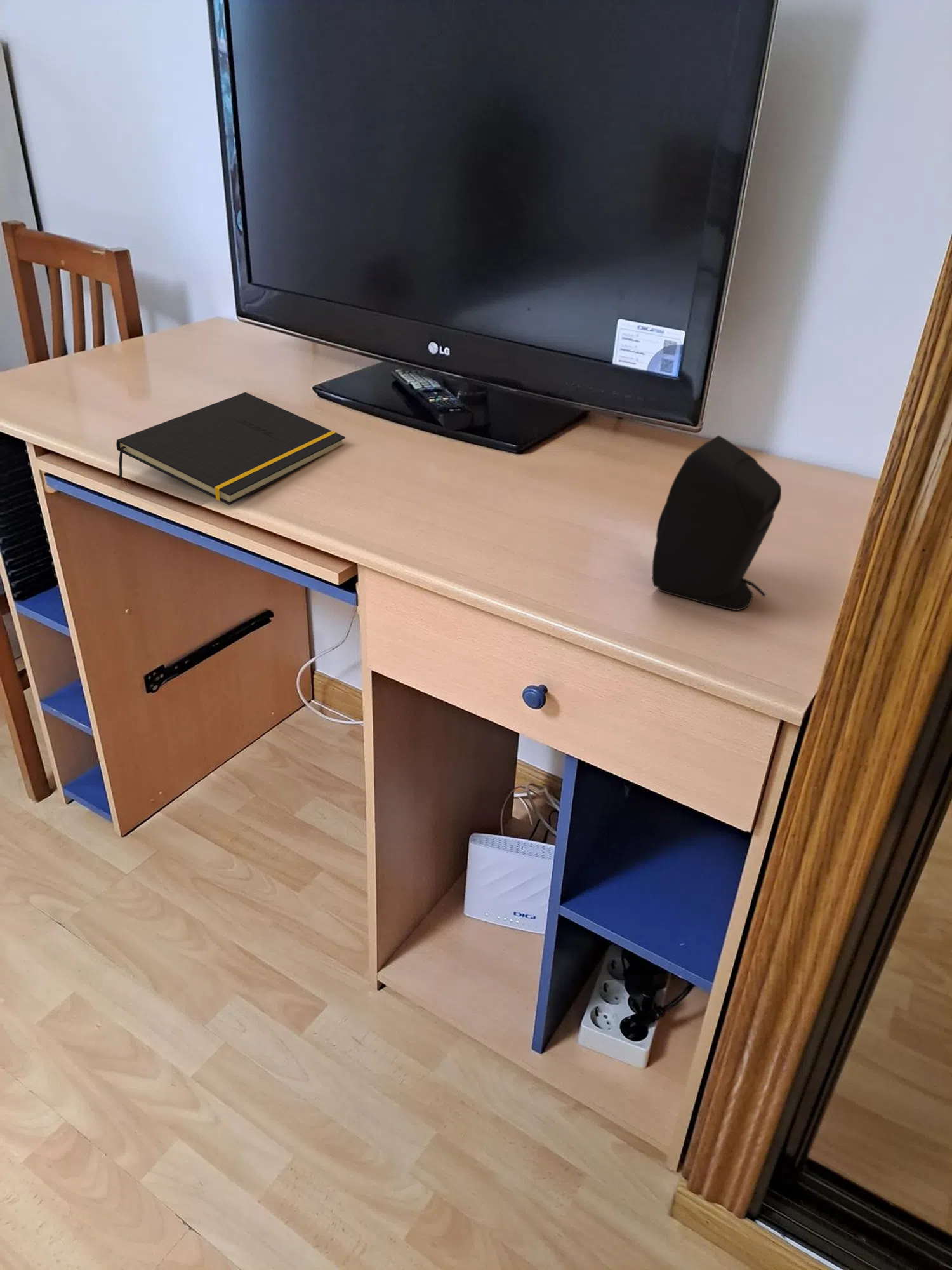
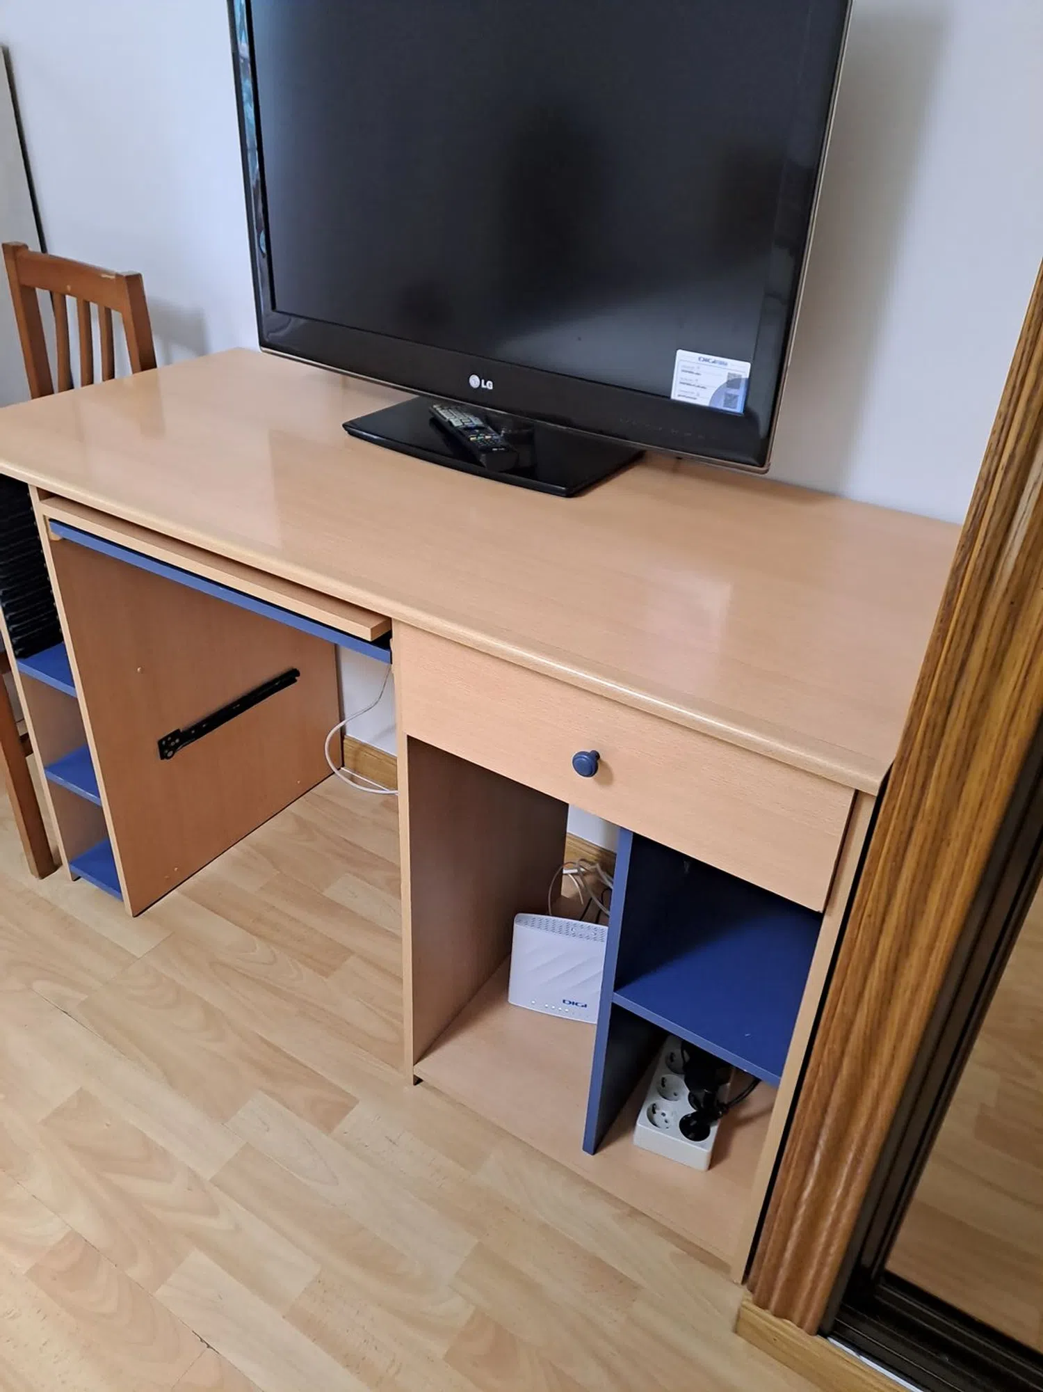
- notepad [116,392,346,505]
- speaker [651,435,782,611]
